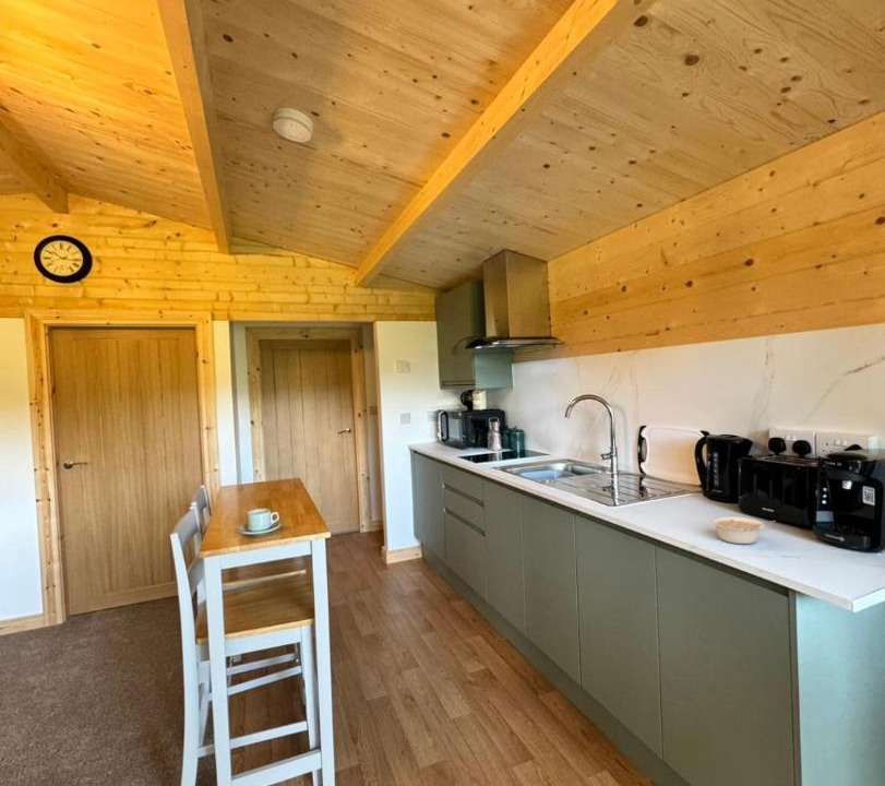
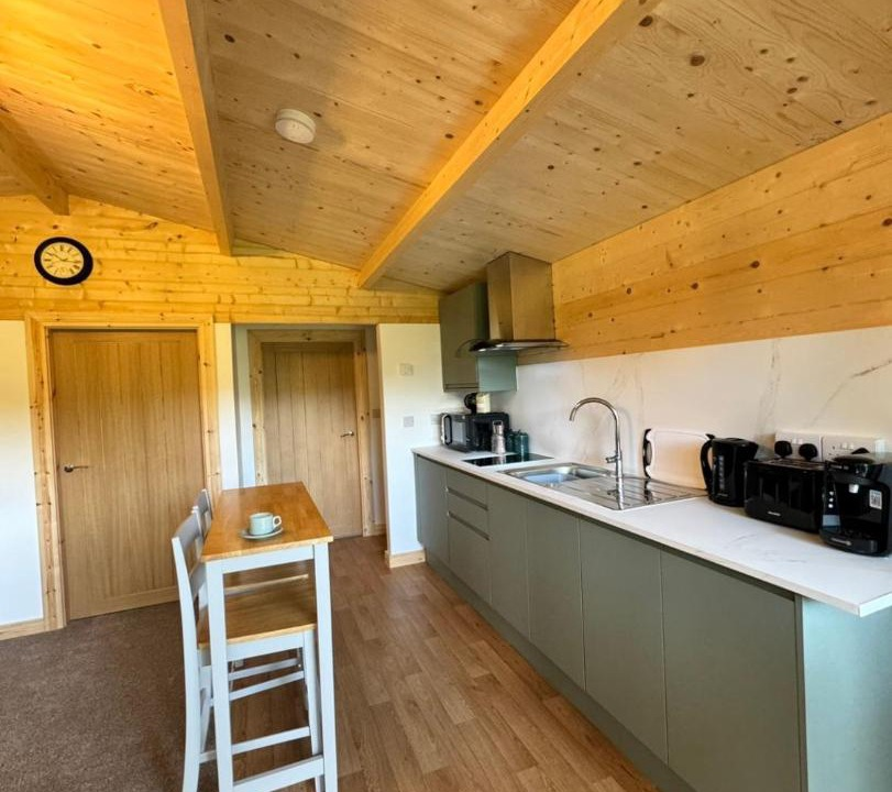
- legume [710,515,777,545]
